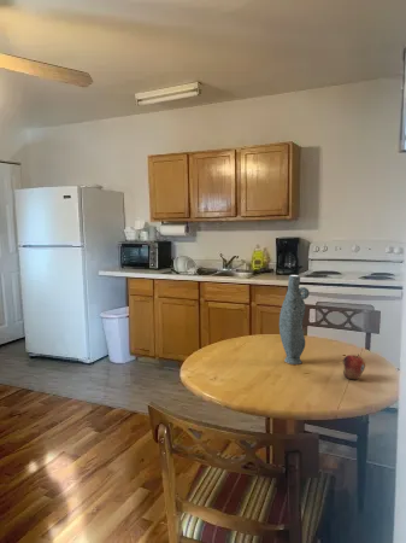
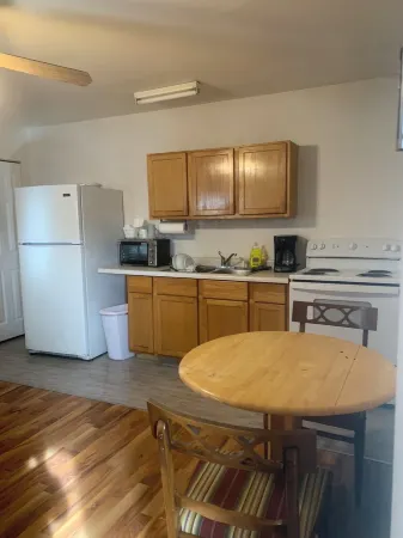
- vase [278,274,311,366]
- fruit [341,354,366,380]
